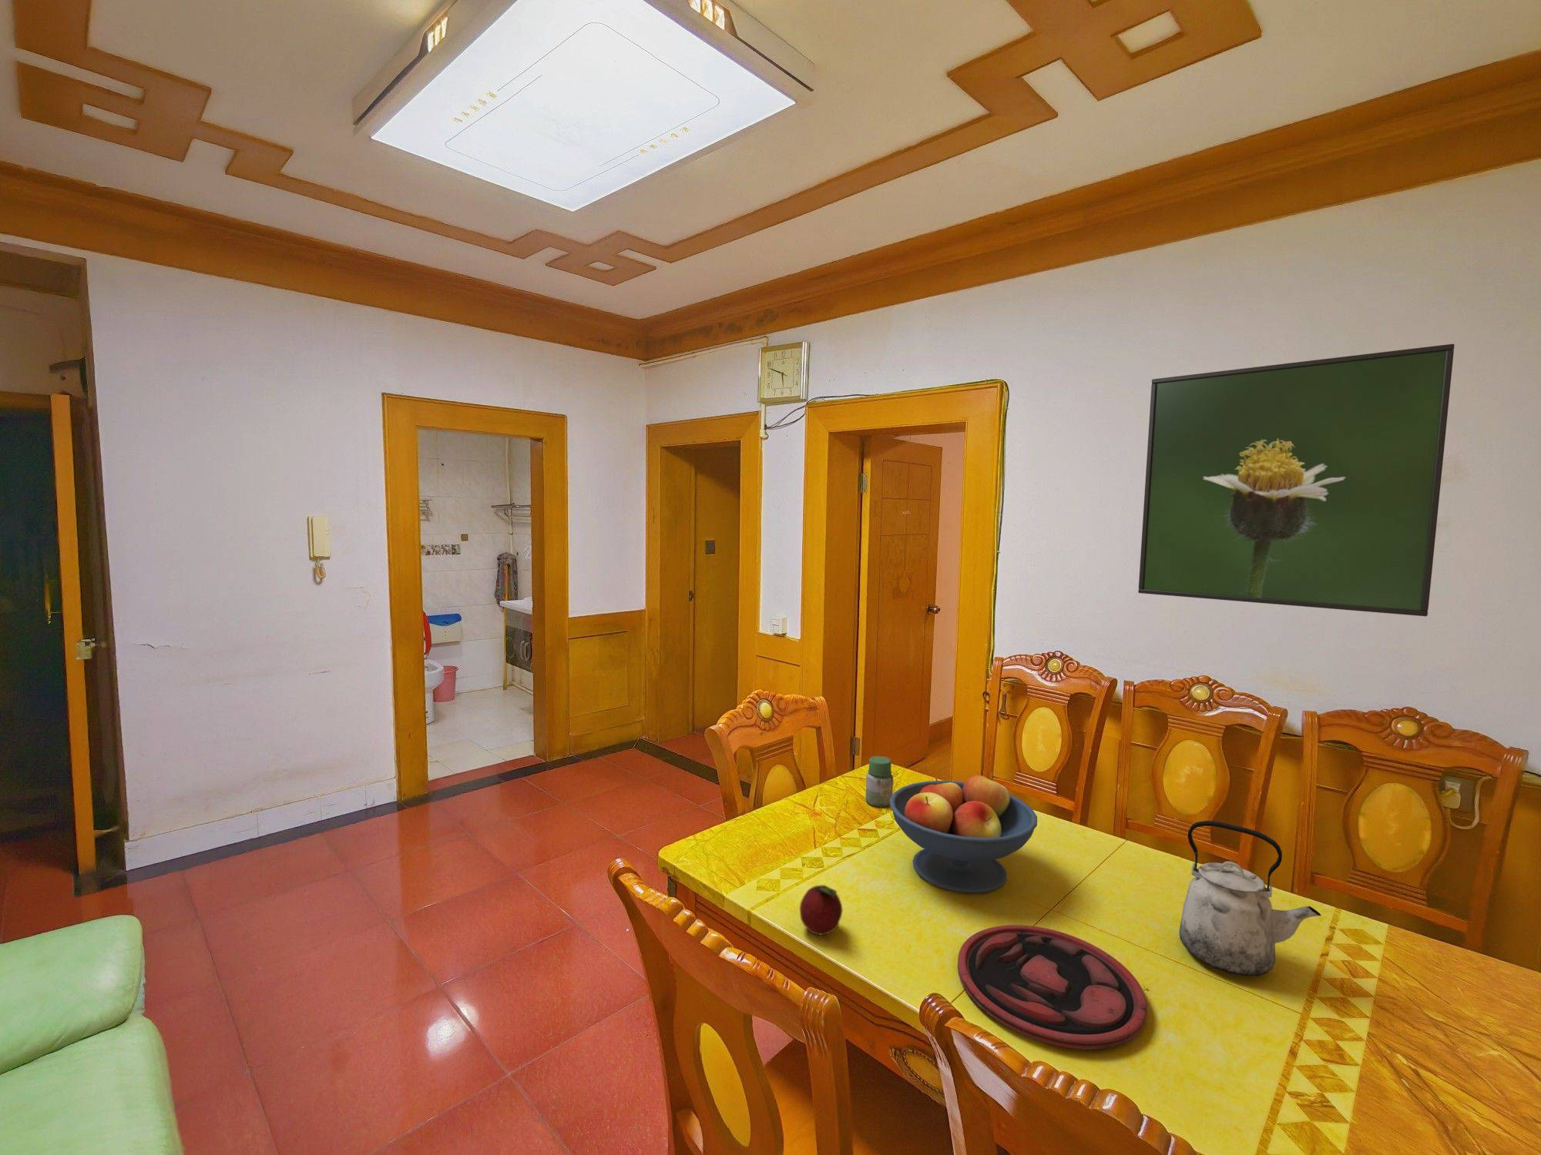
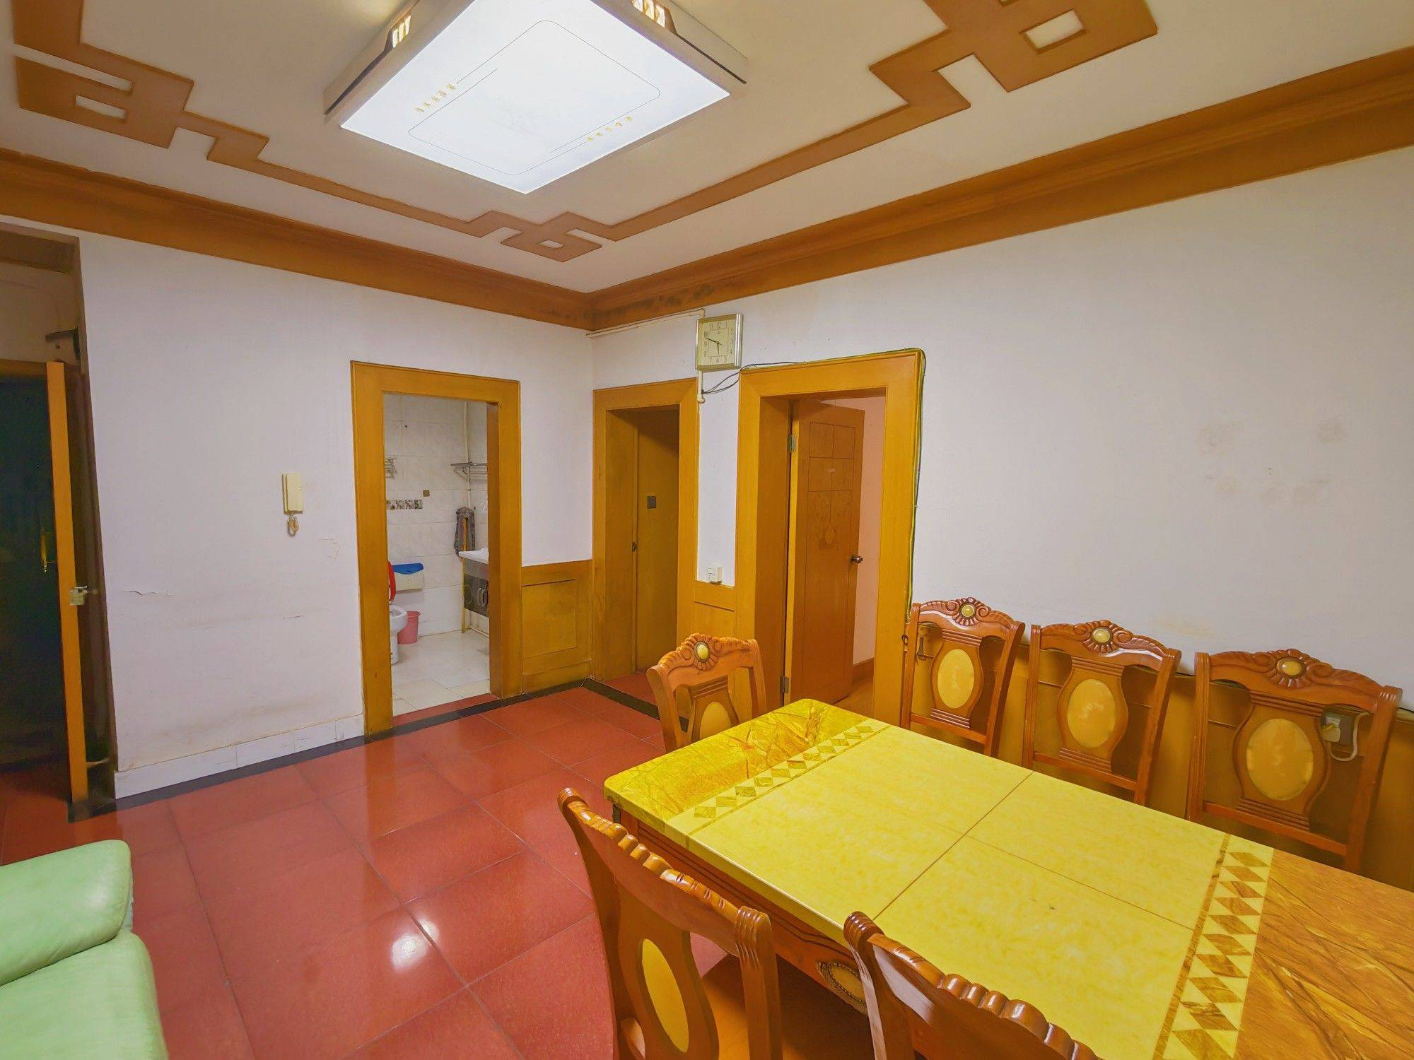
- fruit [798,884,843,935]
- plate [957,924,1148,1051]
- jar [864,756,894,808]
- fruit bowl [889,773,1037,894]
- kettle [1179,820,1323,977]
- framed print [1137,343,1456,618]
